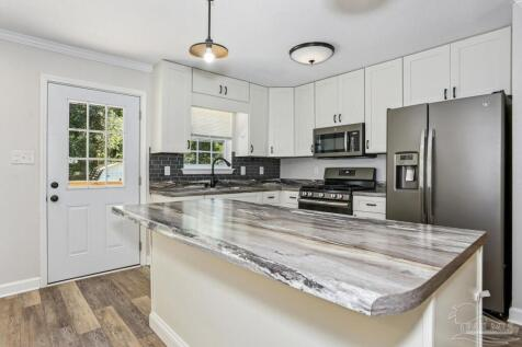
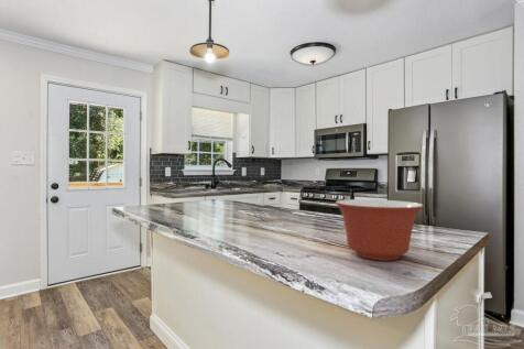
+ mixing bowl [335,198,425,262]
